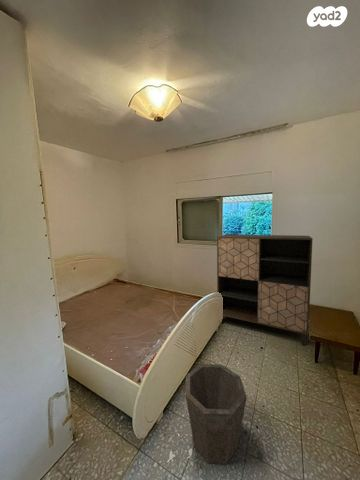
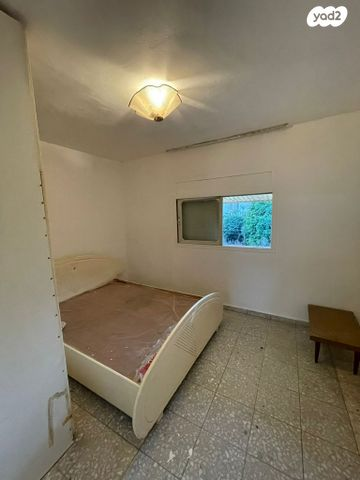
- cabinet [216,234,314,345]
- waste bin [185,363,248,465]
